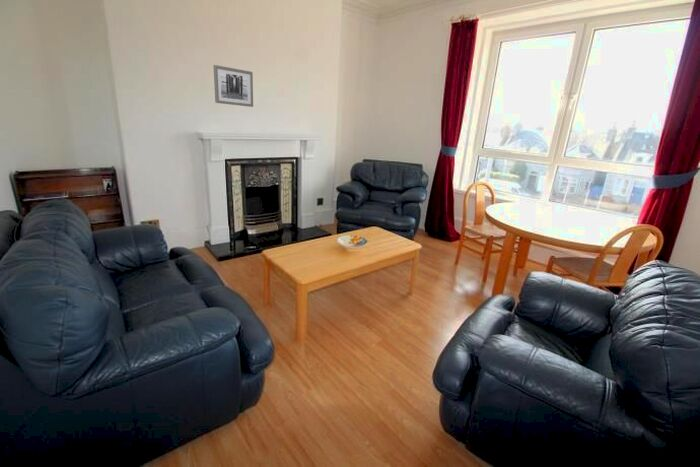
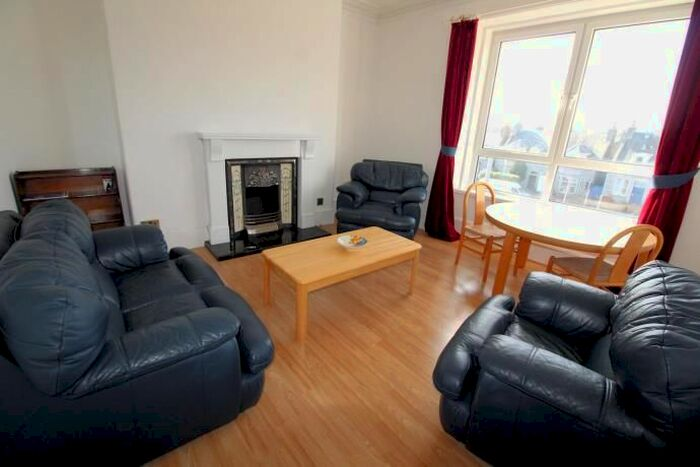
- wall art [213,64,254,108]
